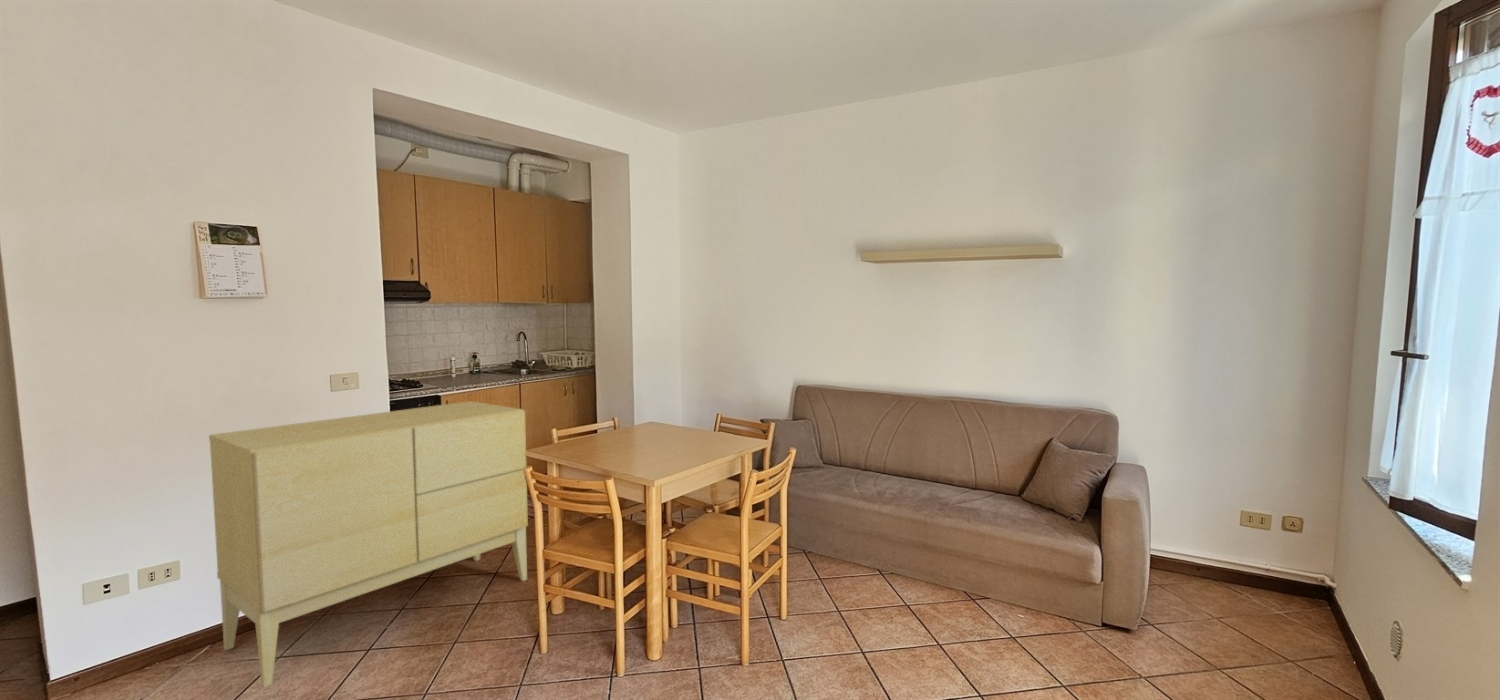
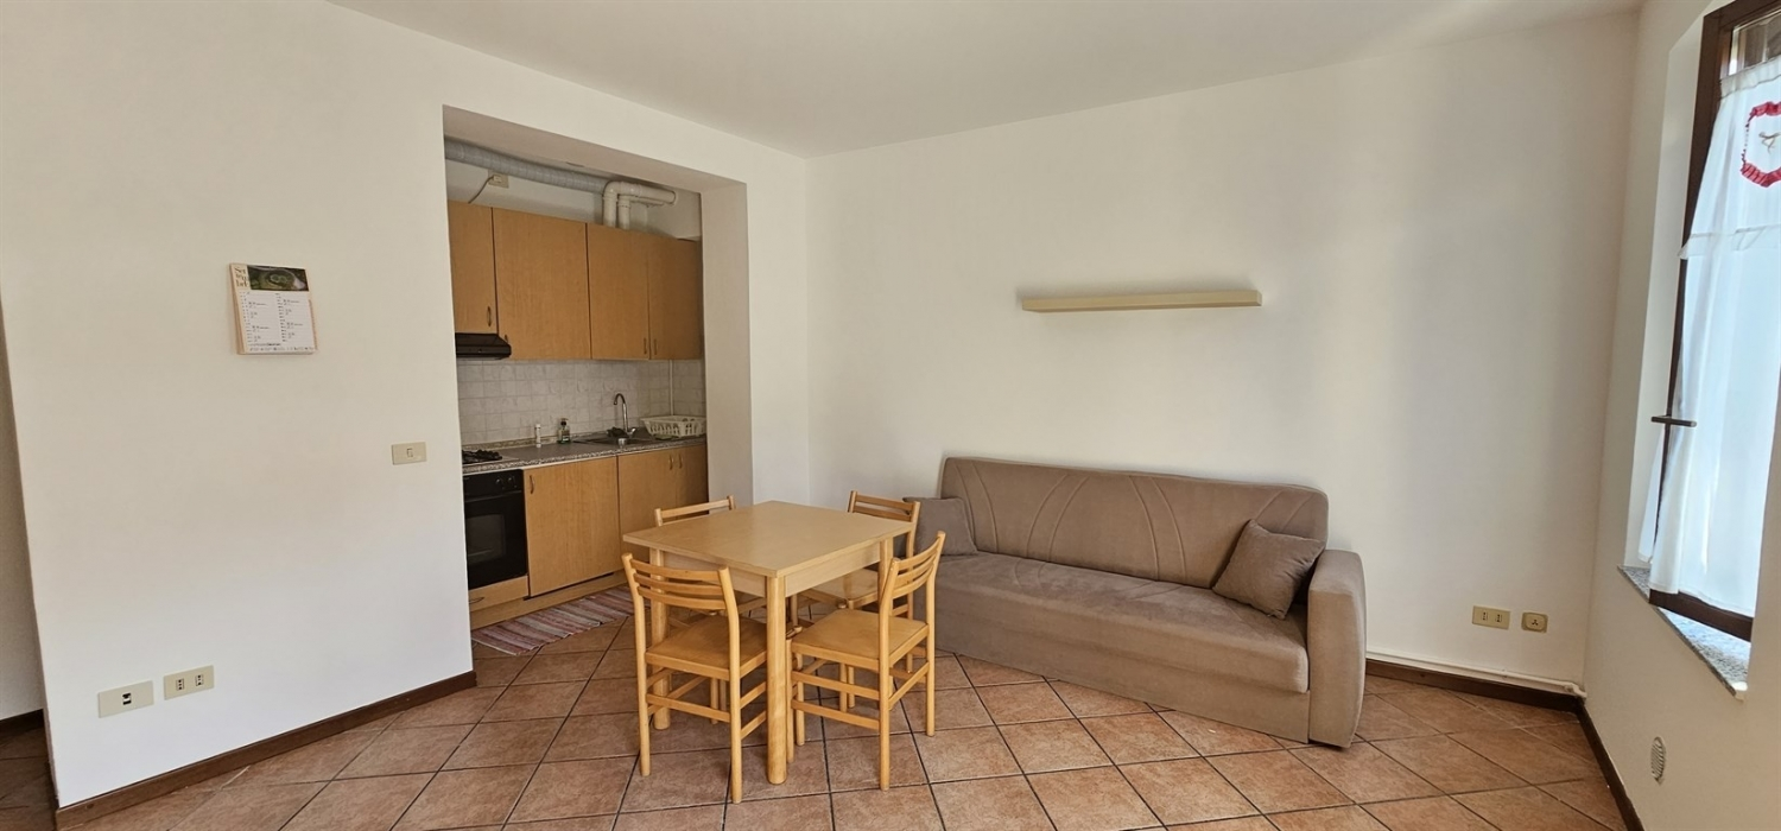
- sideboard [208,400,529,688]
